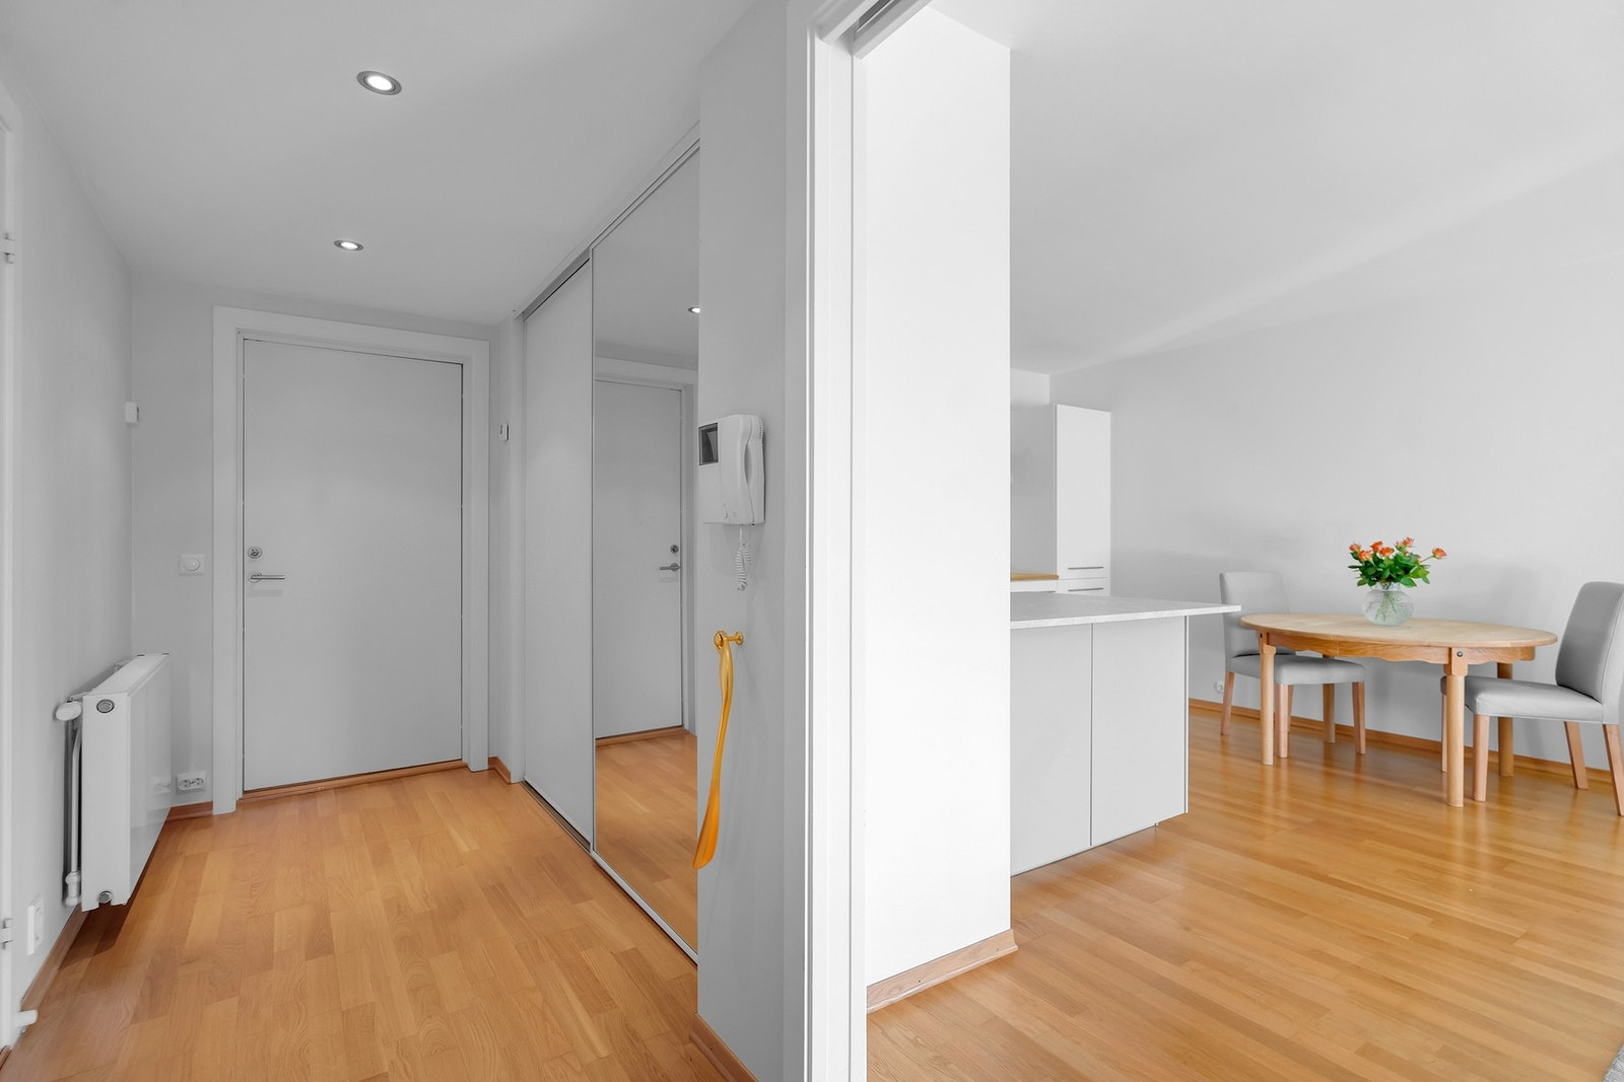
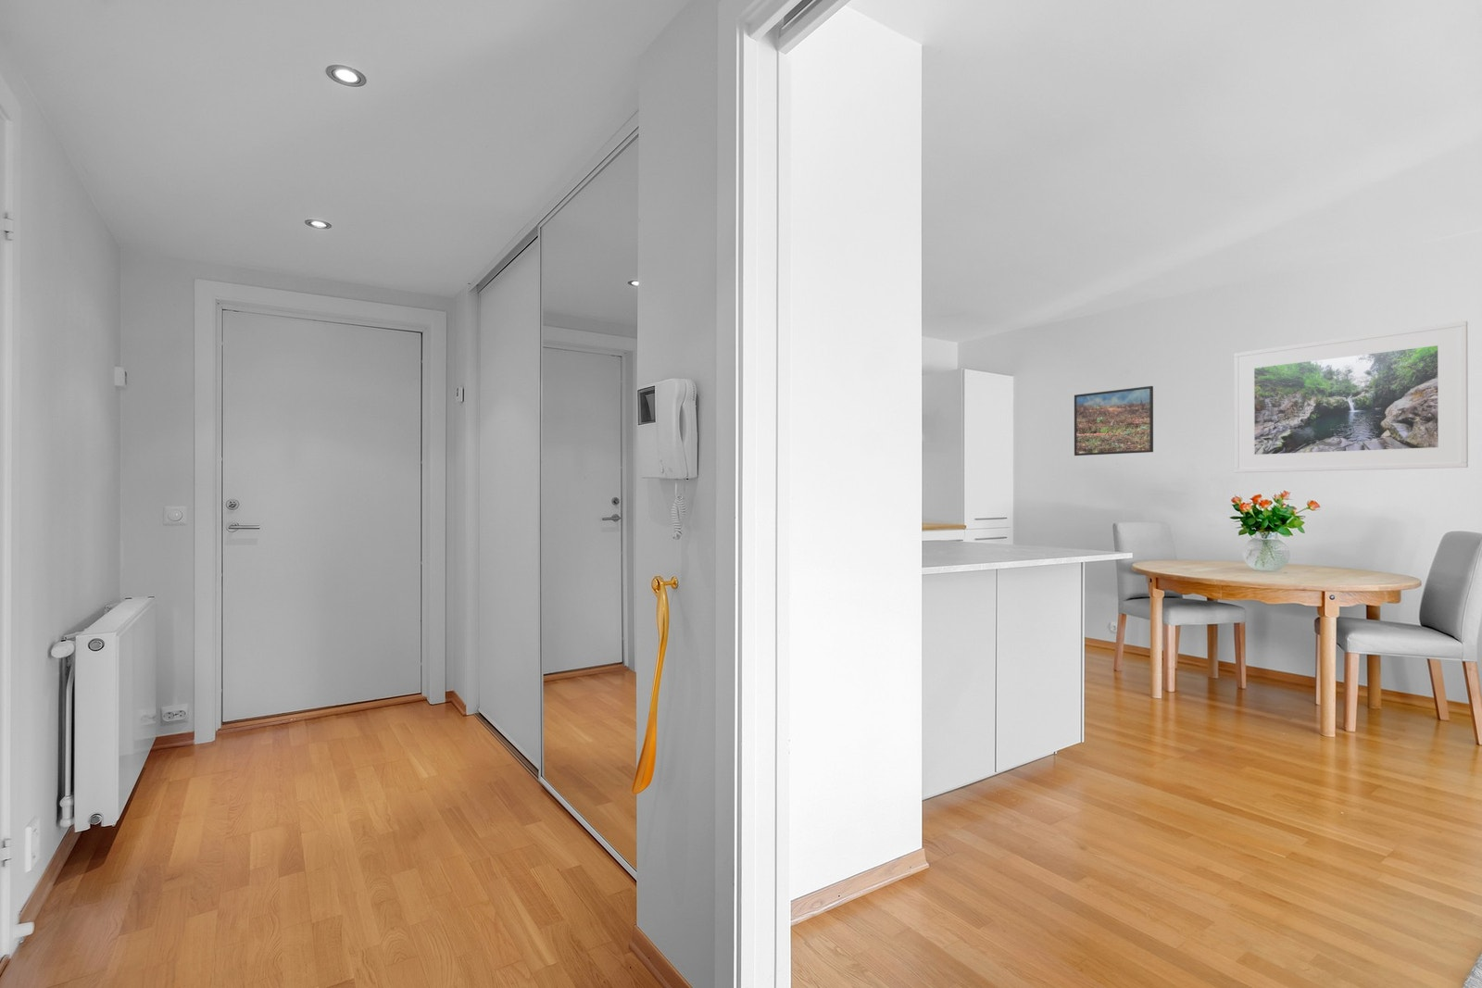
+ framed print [1233,320,1469,474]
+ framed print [1074,385,1155,457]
